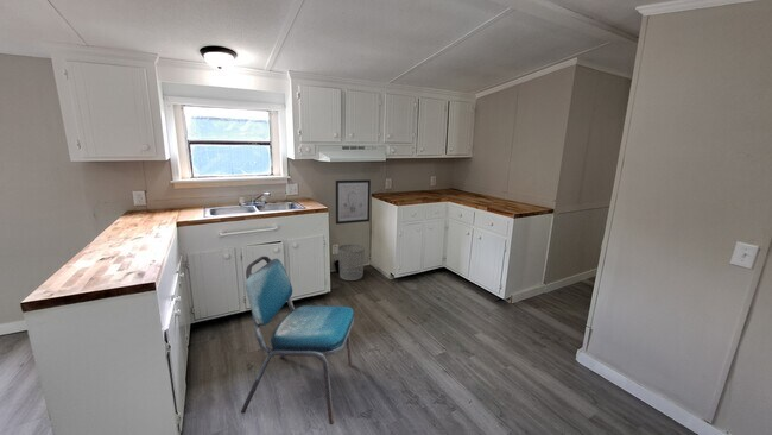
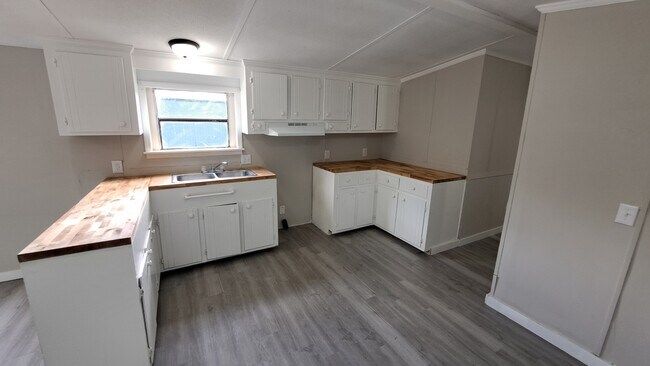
- wall art [335,178,372,225]
- dining chair [240,256,355,425]
- waste bin [337,244,366,282]
